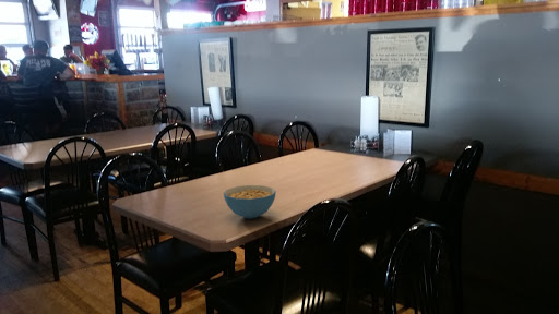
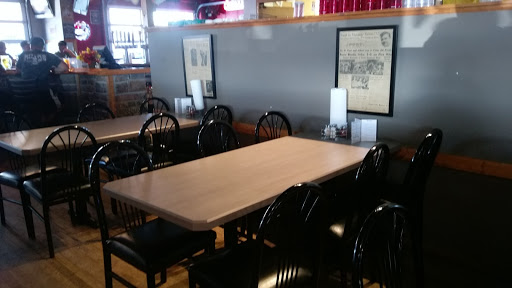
- cereal bowl [223,184,277,219]
